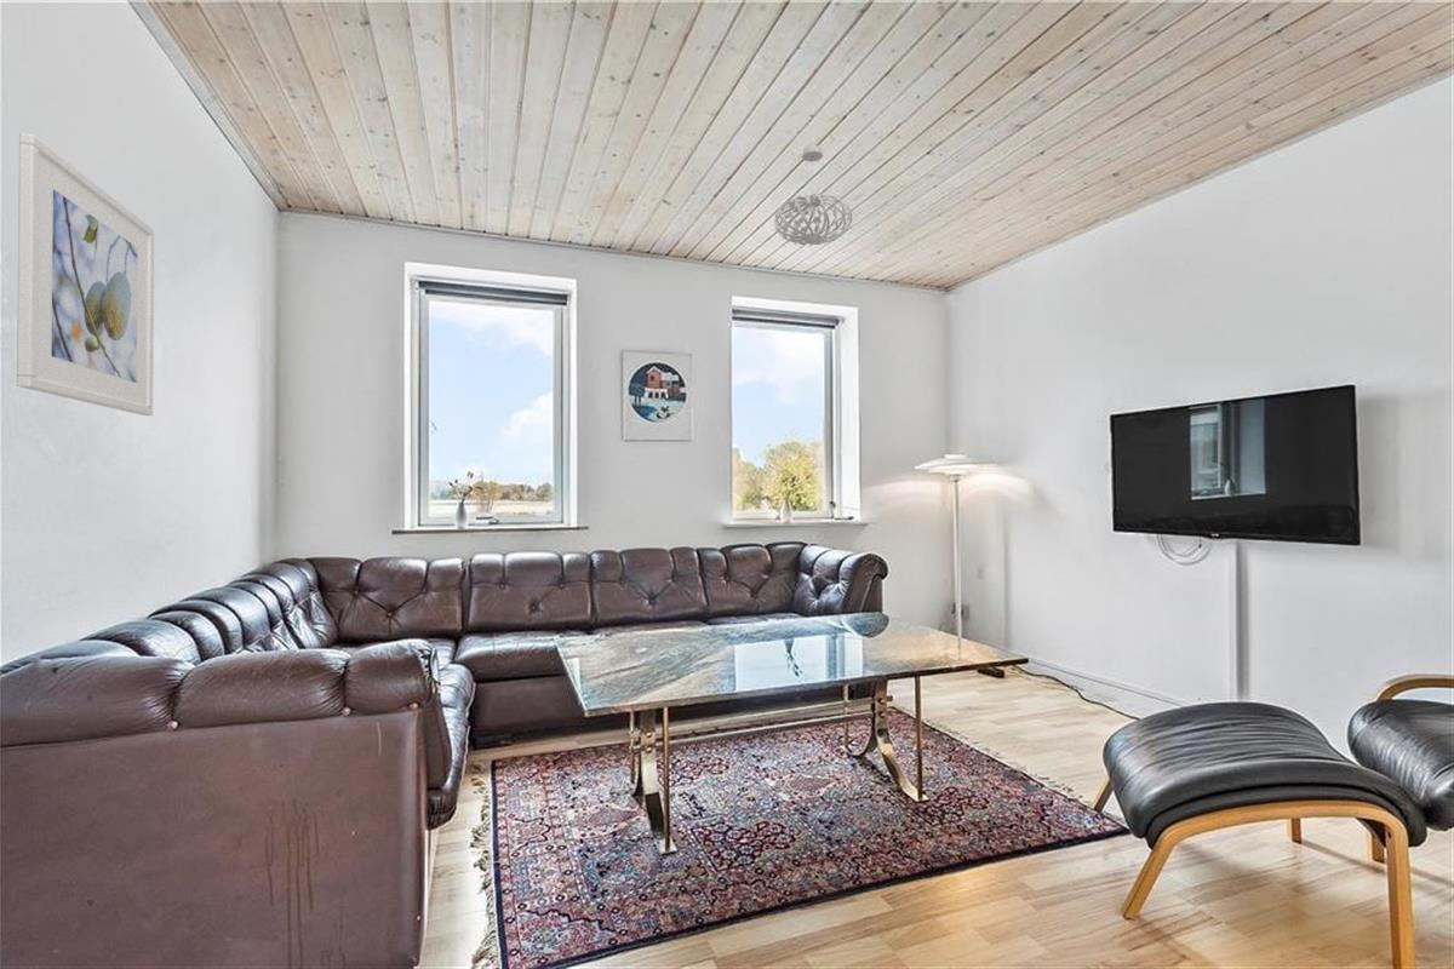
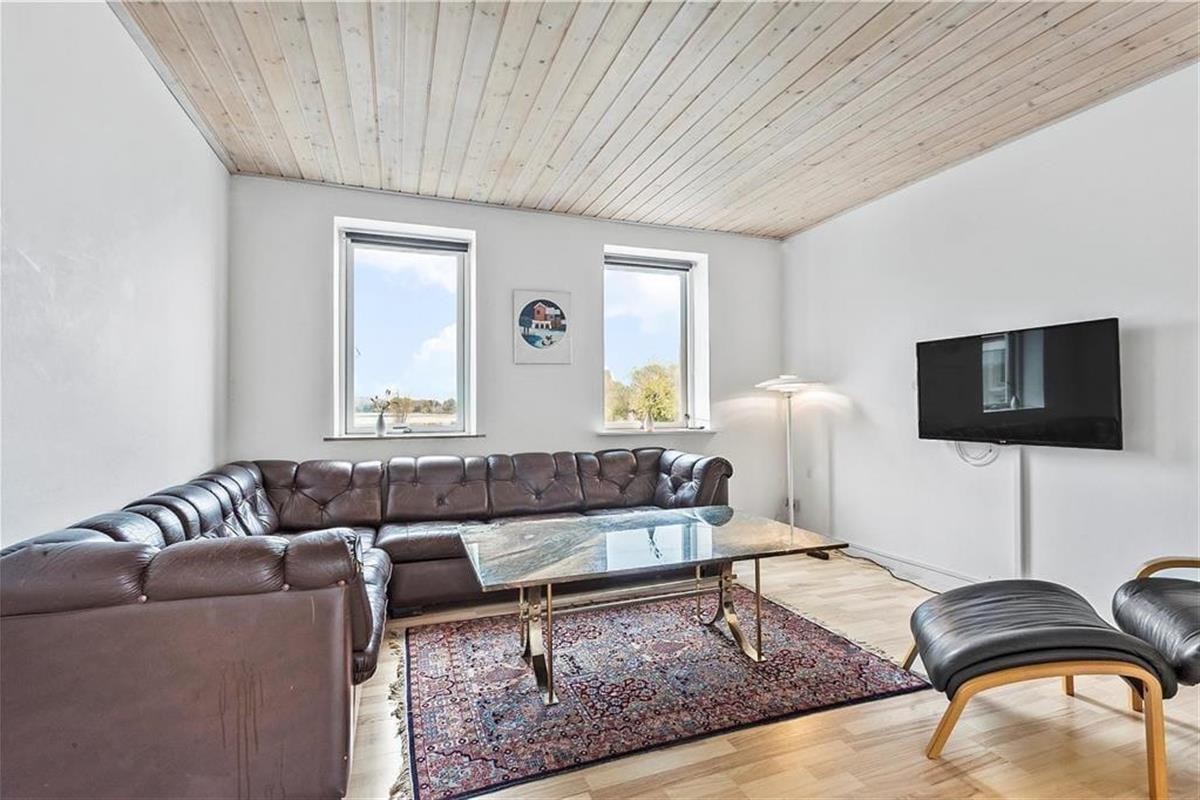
- pendant light [773,144,853,247]
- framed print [16,132,155,417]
